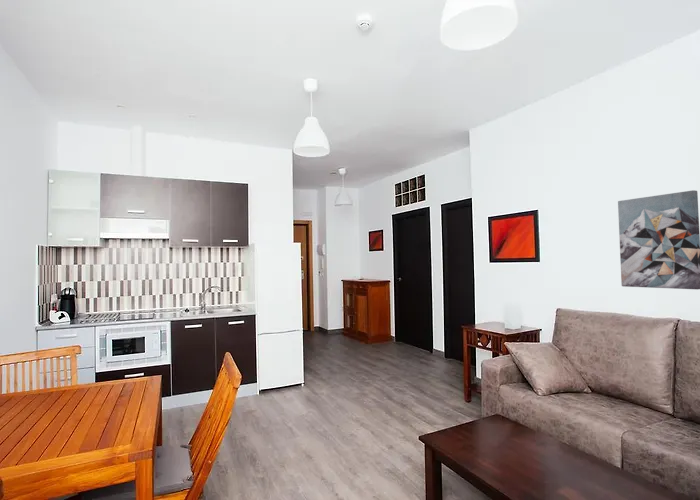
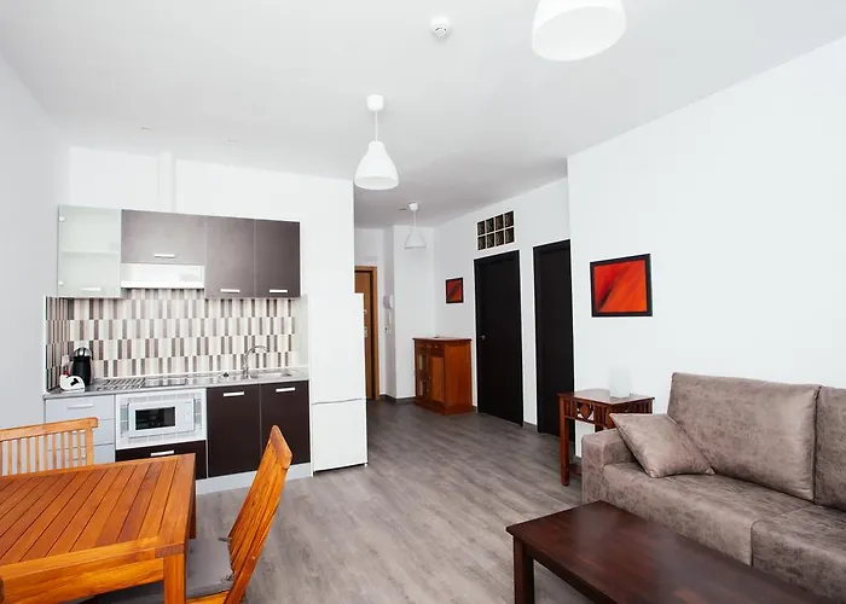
- wall art [617,189,700,291]
